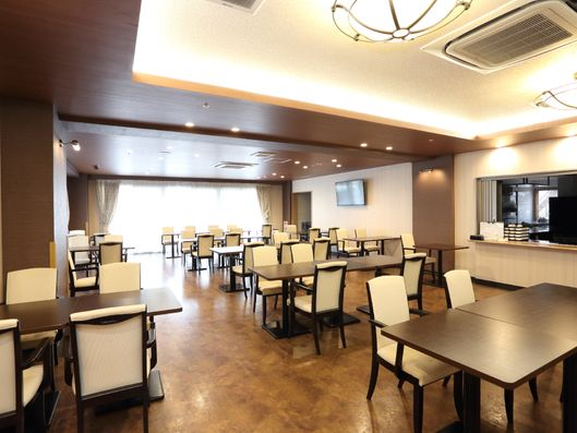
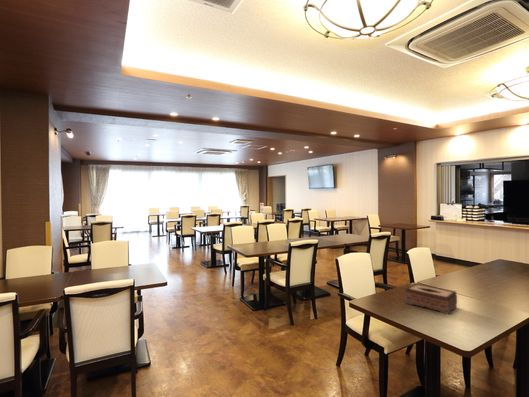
+ tissue box [404,282,458,315]
